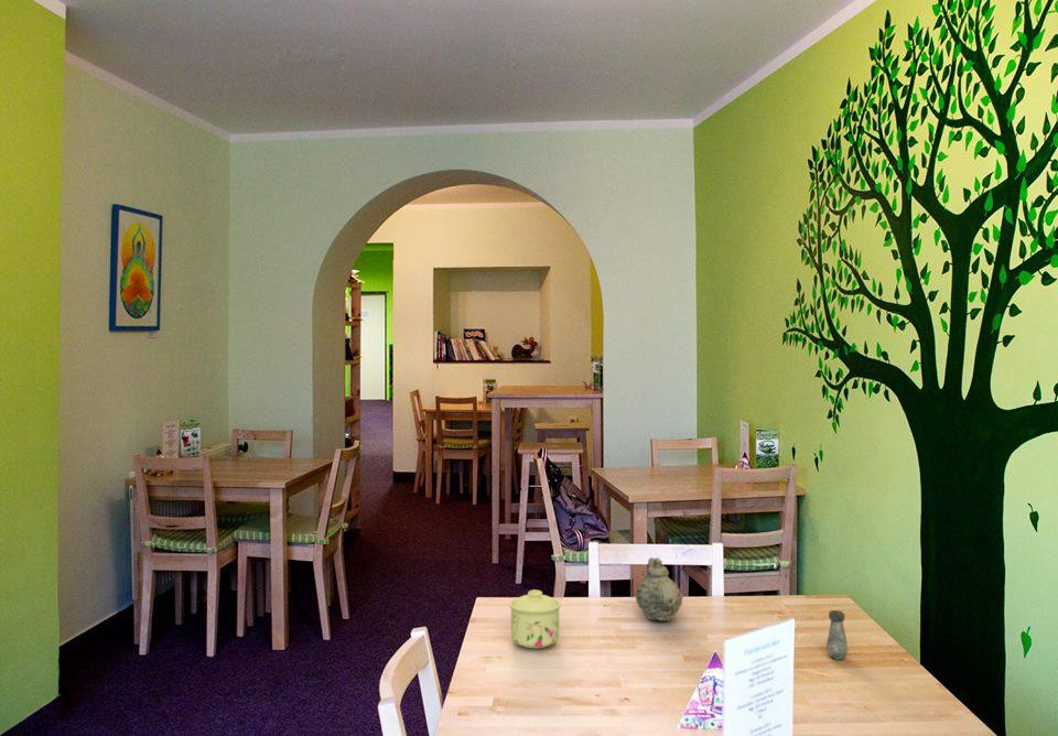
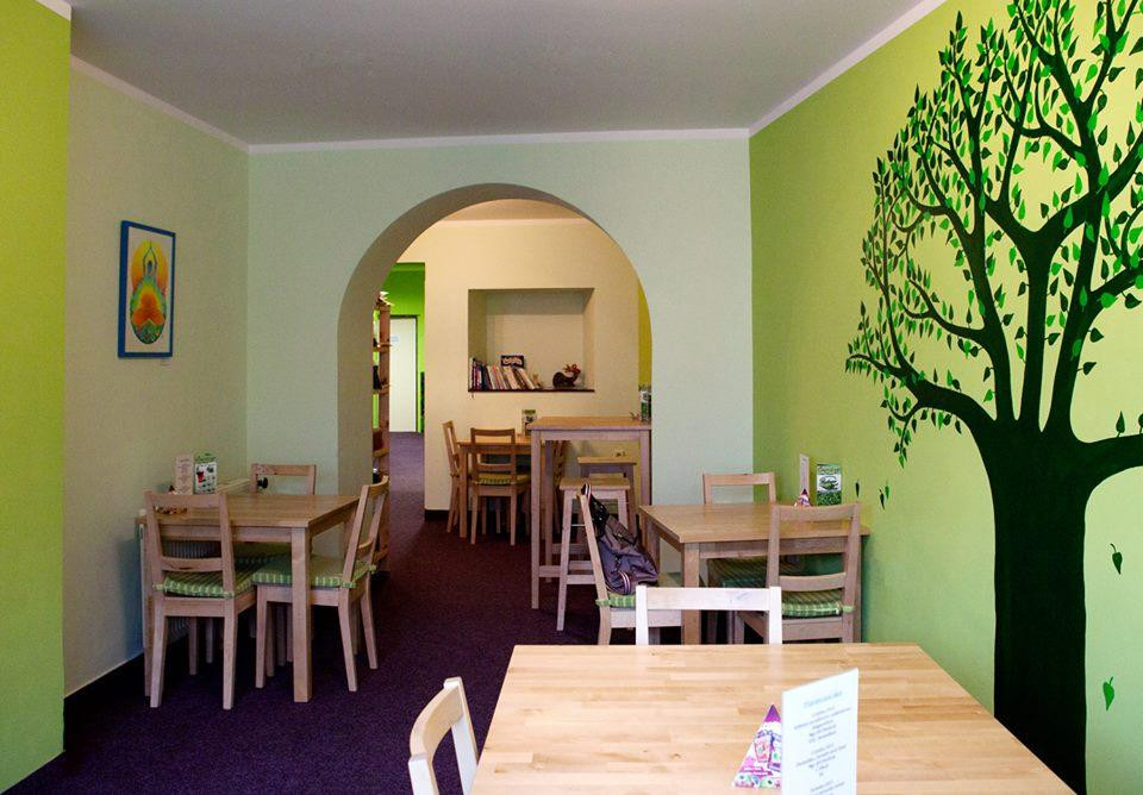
- sugar bowl [508,588,562,649]
- teapot [635,556,684,623]
- salt shaker [825,609,849,660]
